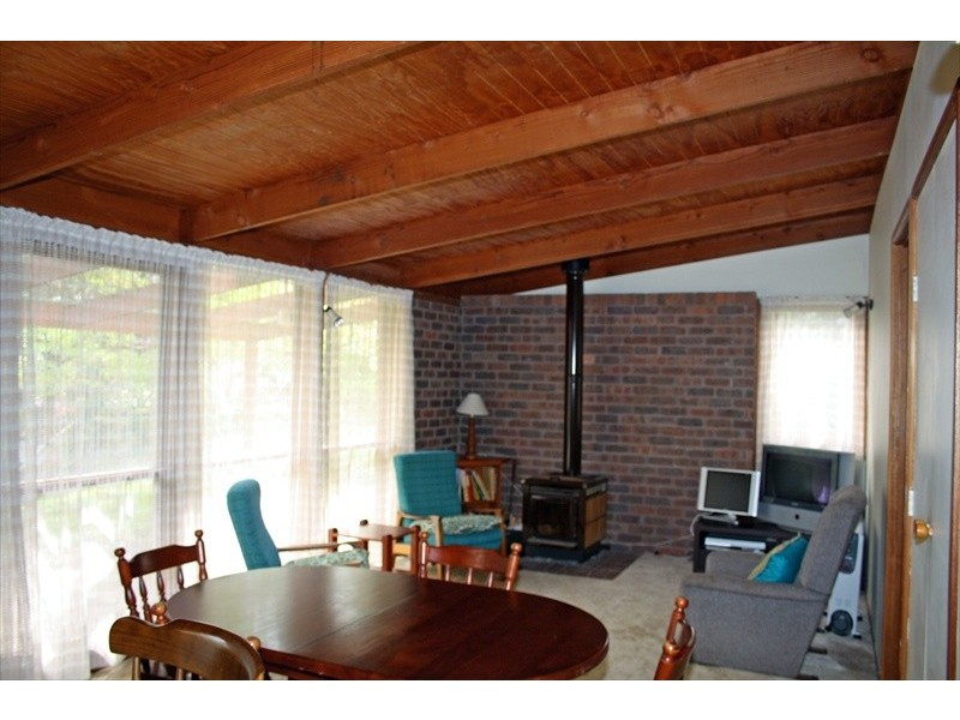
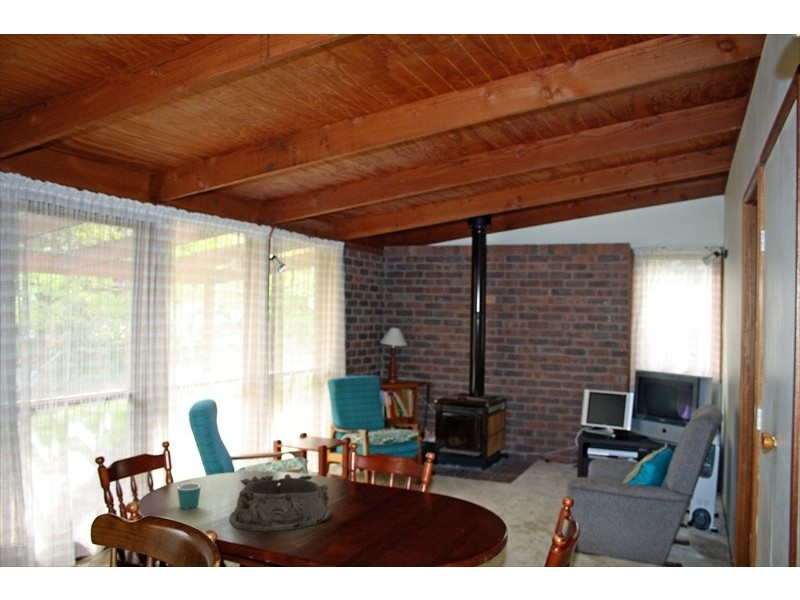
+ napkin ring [229,473,332,532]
+ mug [176,483,202,510]
